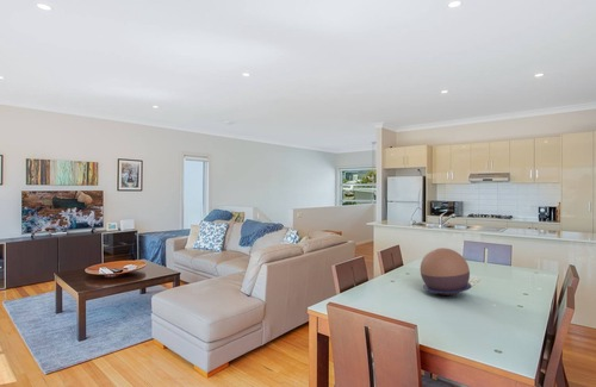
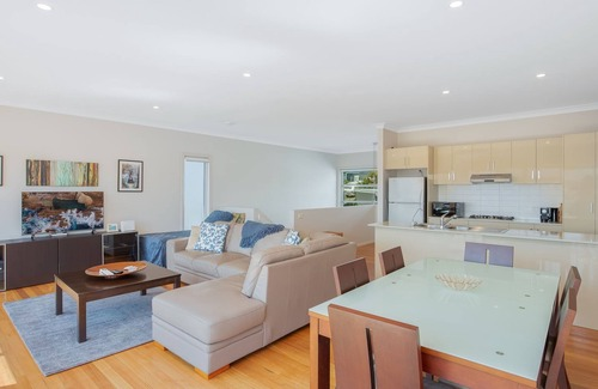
- decorative bowl [420,246,473,297]
